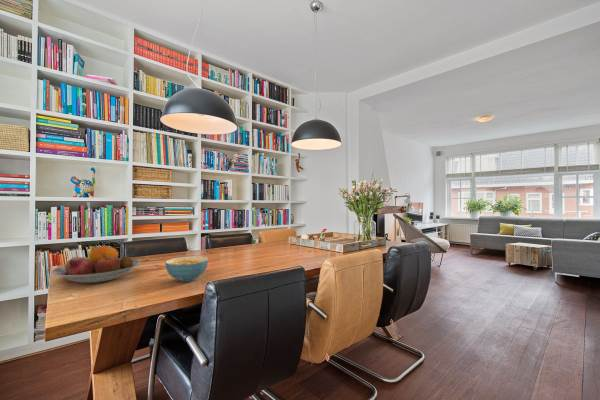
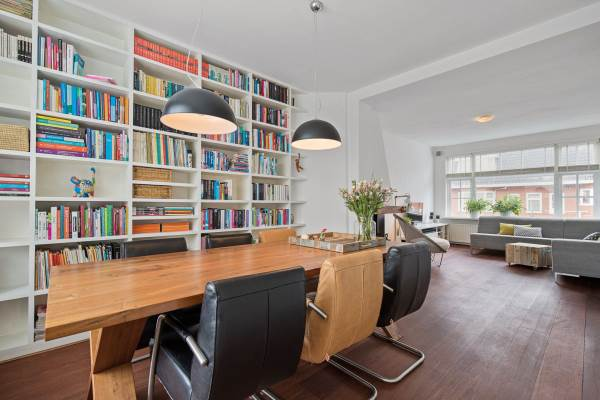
- fruit bowl [50,245,142,284]
- cereal bowl [164,255,209,283]
